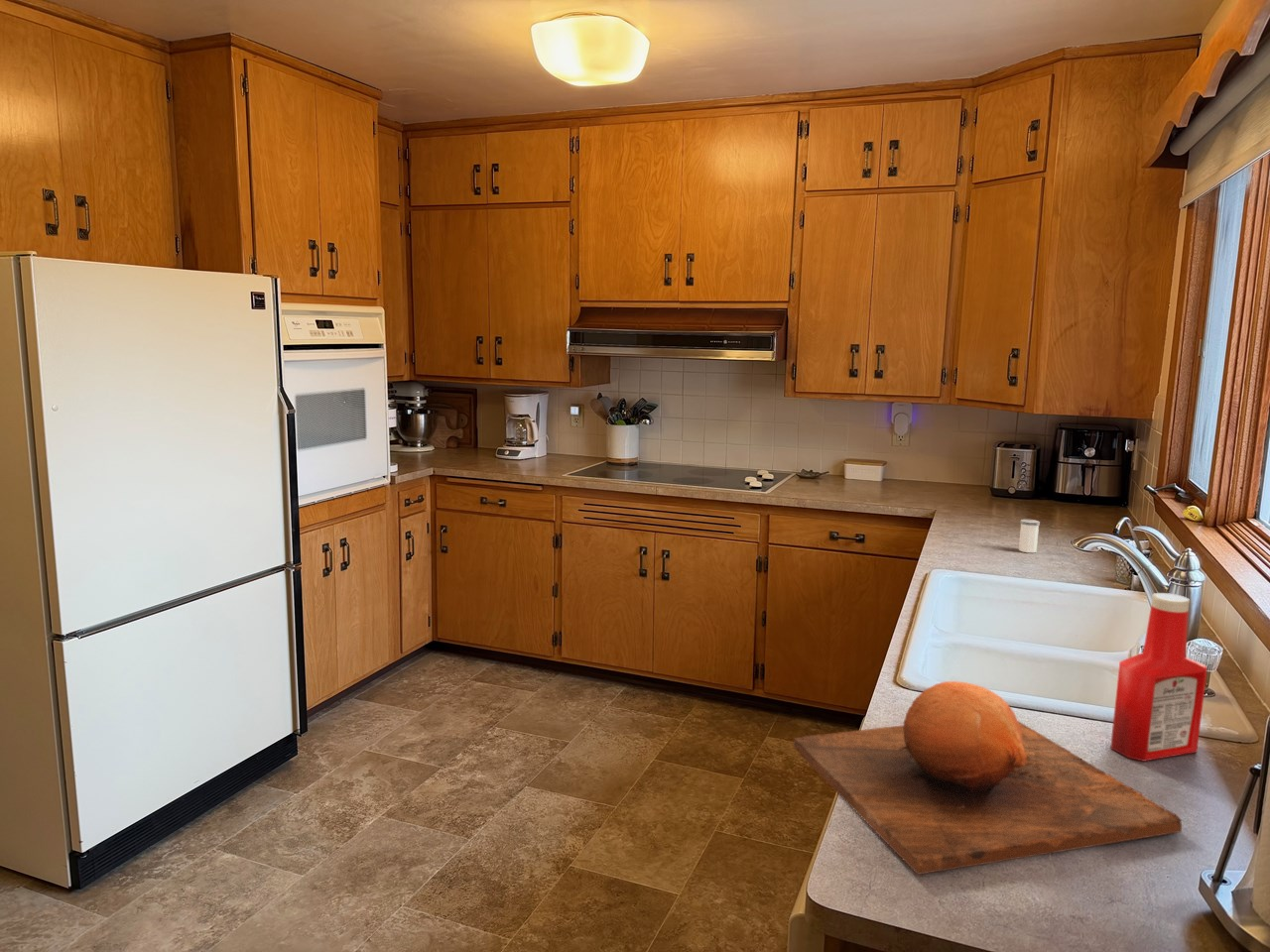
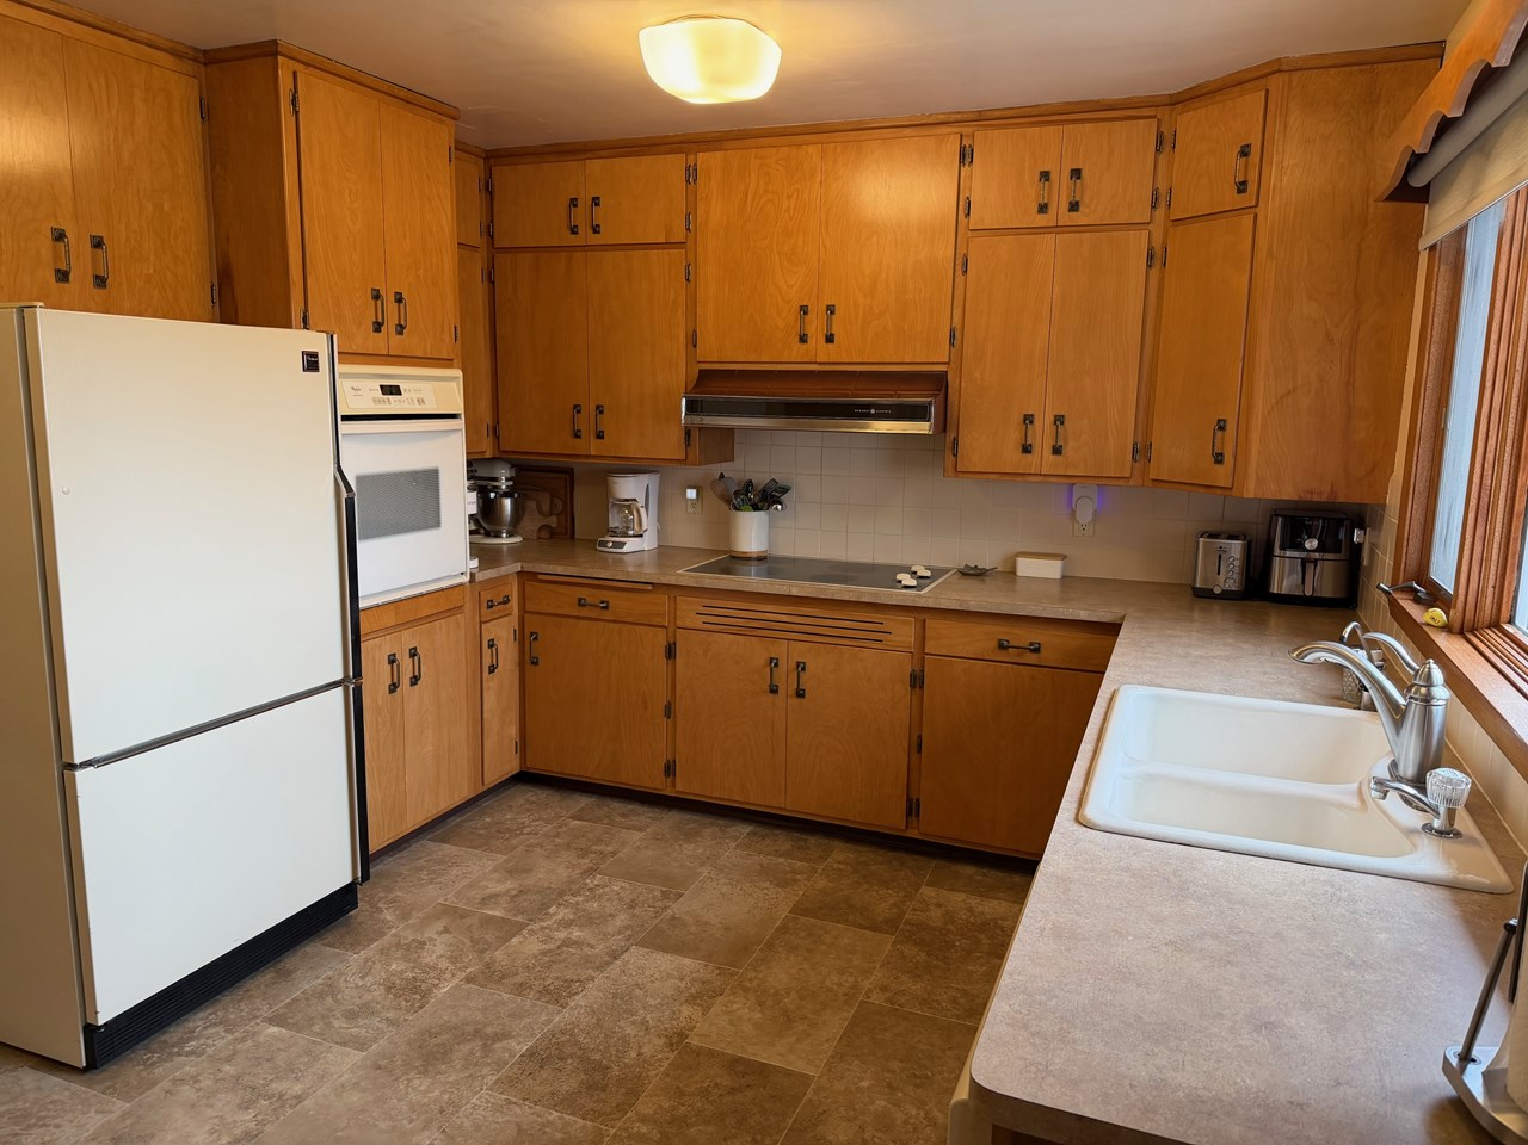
- chopping board [792,680,1183,876]
- salt shaker [1018,519,1041,553]
- soap bottle [1110,592,1208,763]
